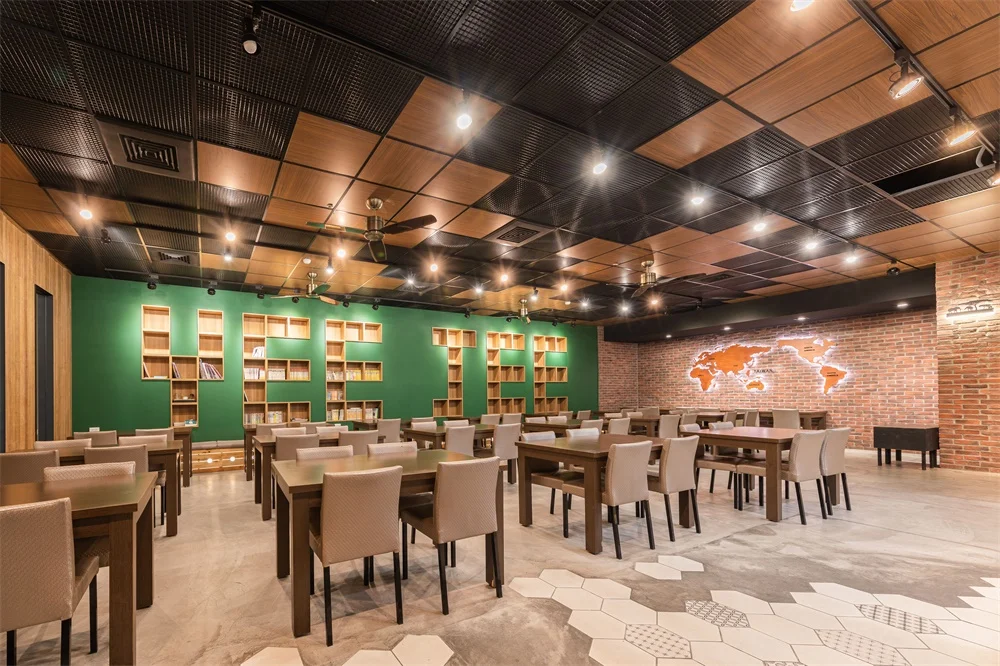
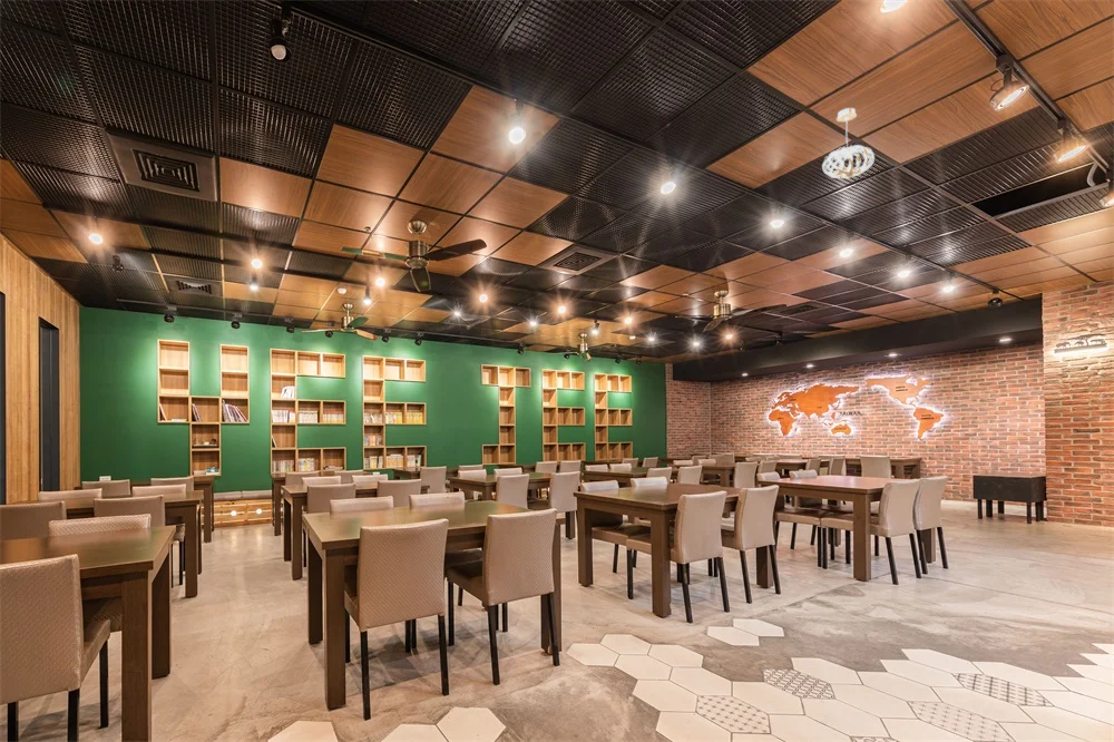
+ pendant light [821,107,876,180]
